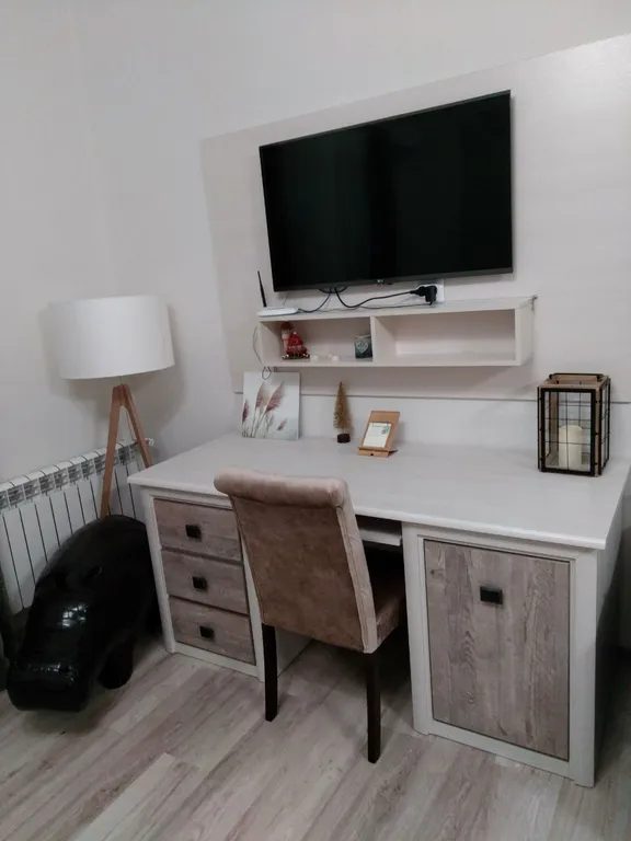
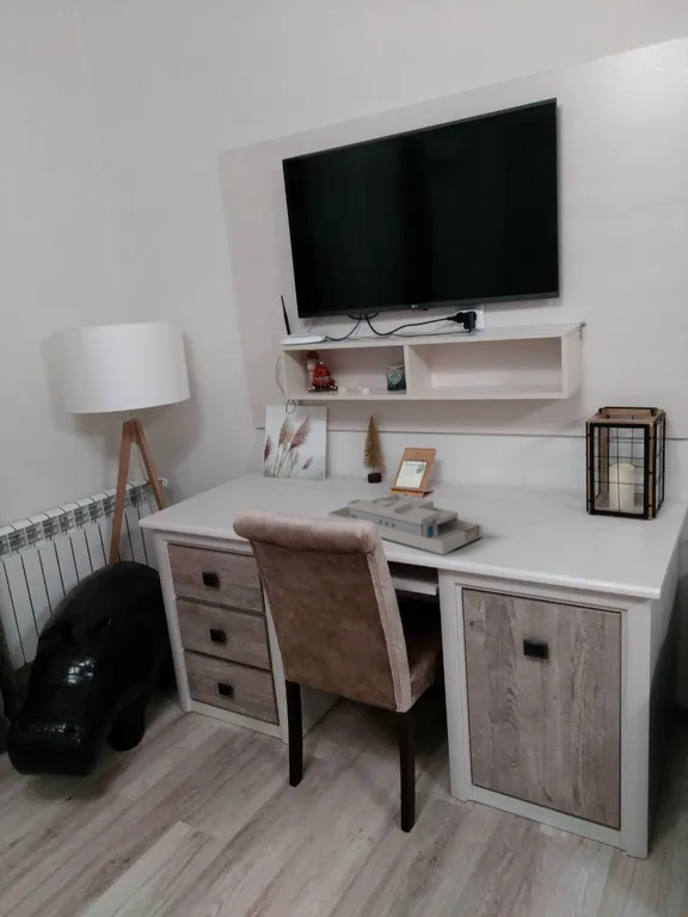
+ desk organizer [326,492,484,555]
